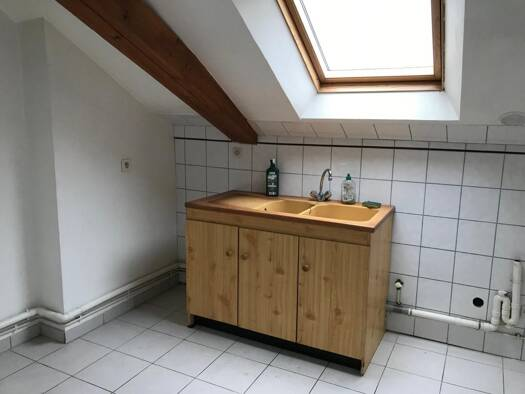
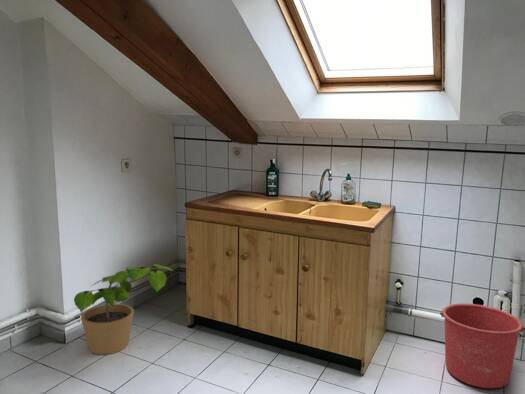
+ bucket [439,302,525,389]
+ potted plant [73,263,174,356]
